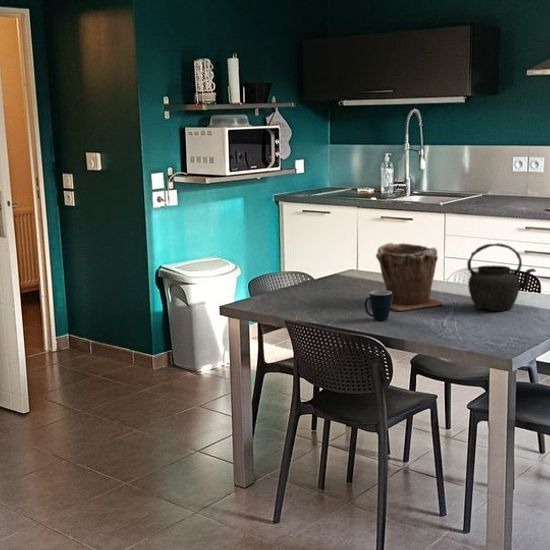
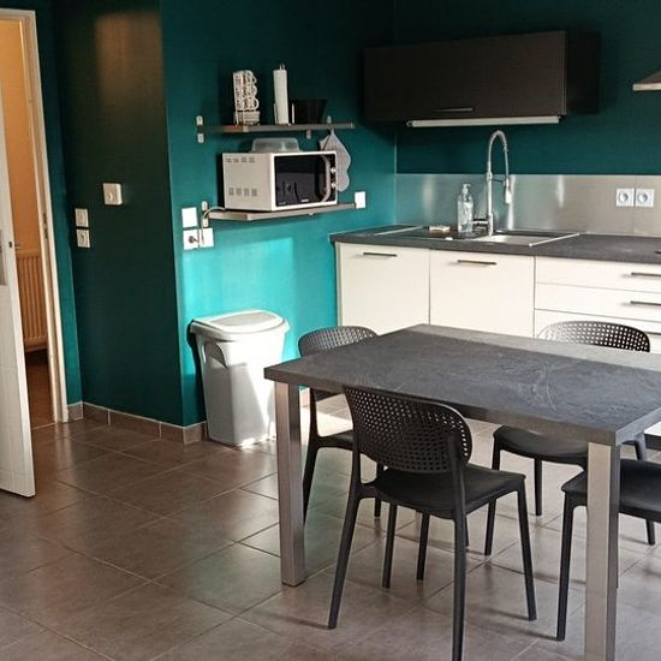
- kettle [466,242,538,312]
- mug [364,289,392,321]
- plant pot [375,242,445,312]
